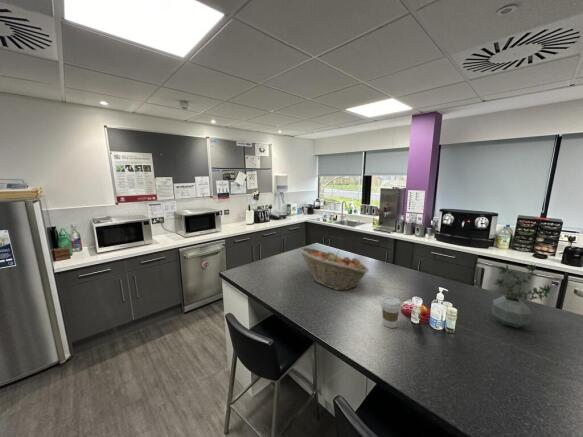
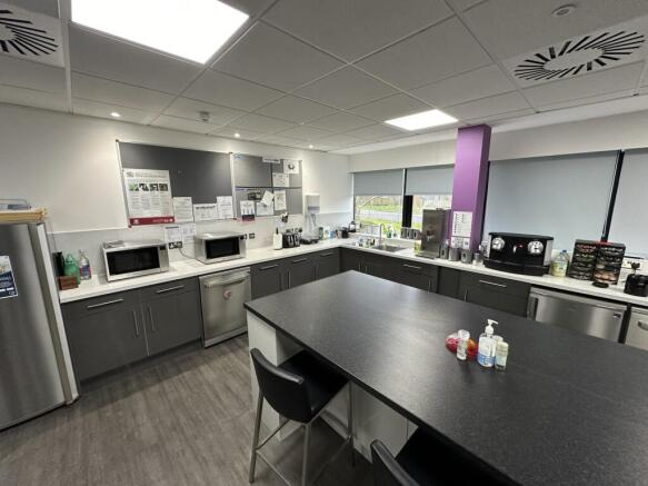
- potted plant [491,263,553,329]
- coffee cup [380,296,403,329]
- fruit basket [298,246,370,291]
